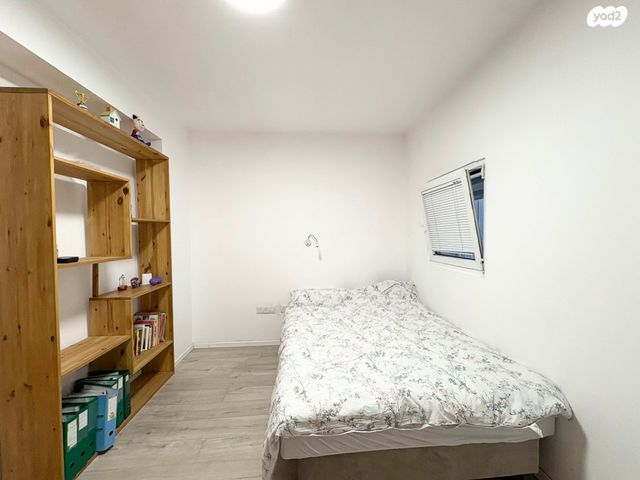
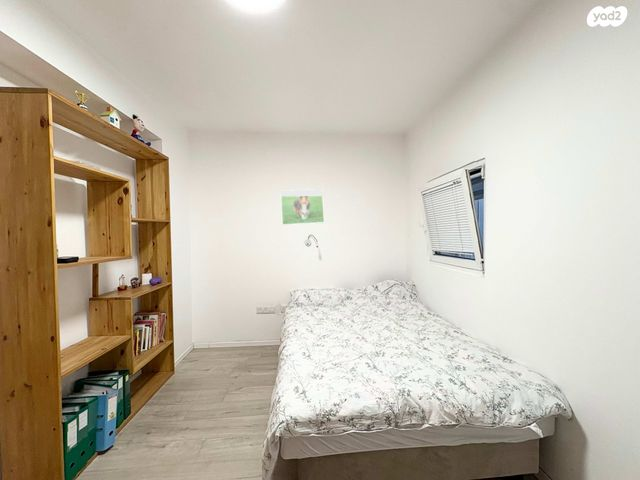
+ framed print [279,188,325,226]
